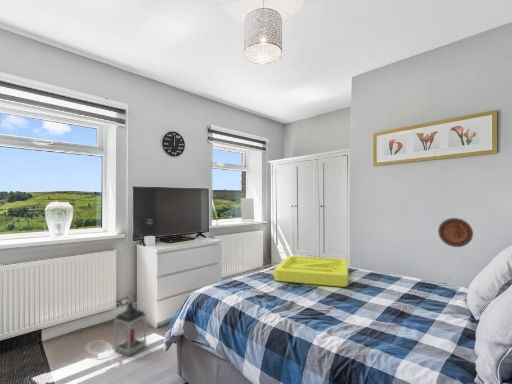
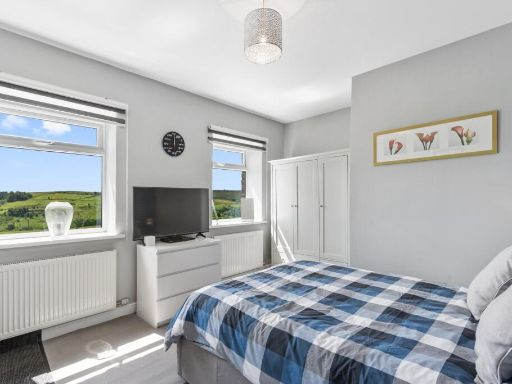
- decorative plate [437,217,474,248]
- cushion [273,255,349,288]
- lantern [113,291,147,357]
